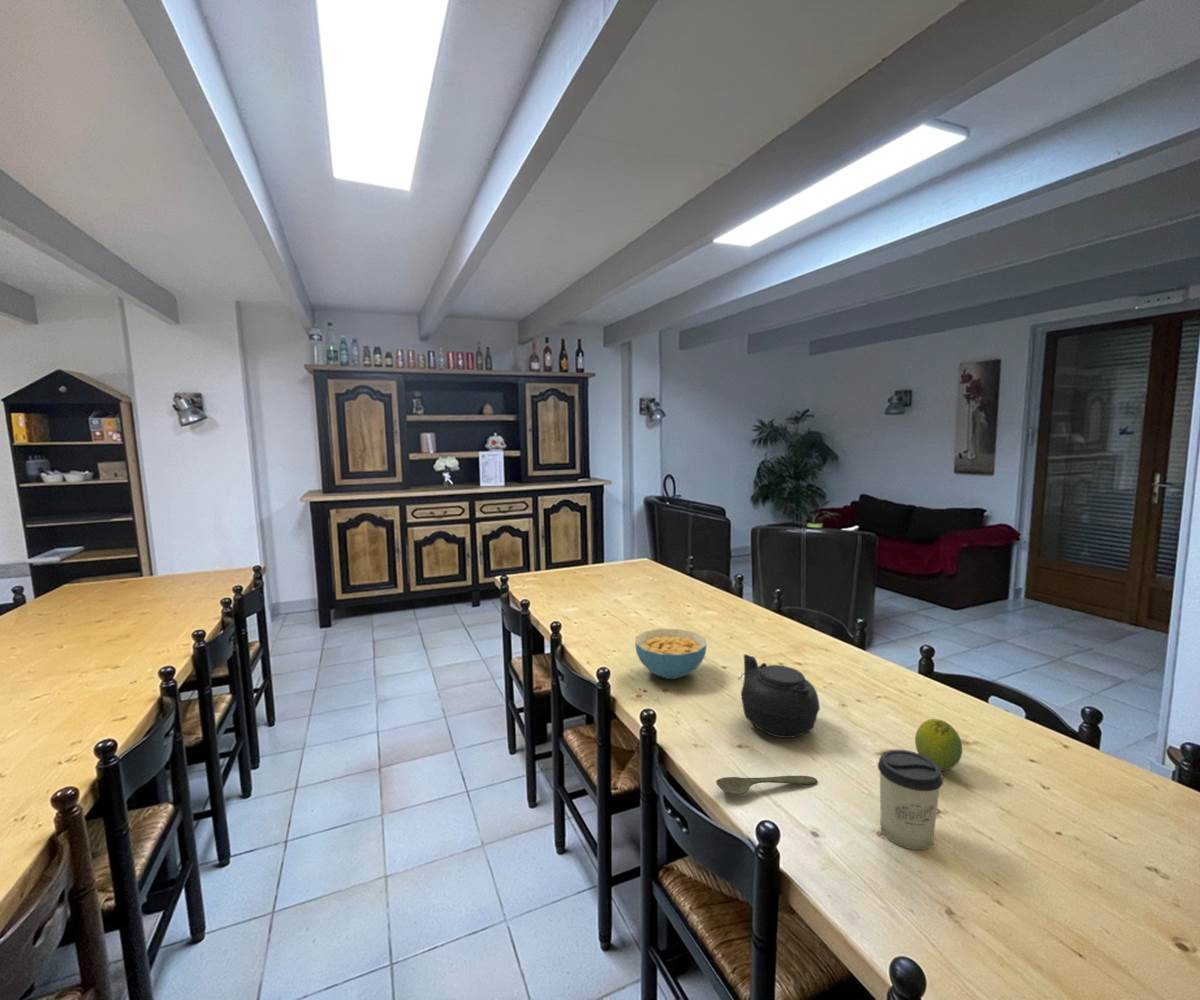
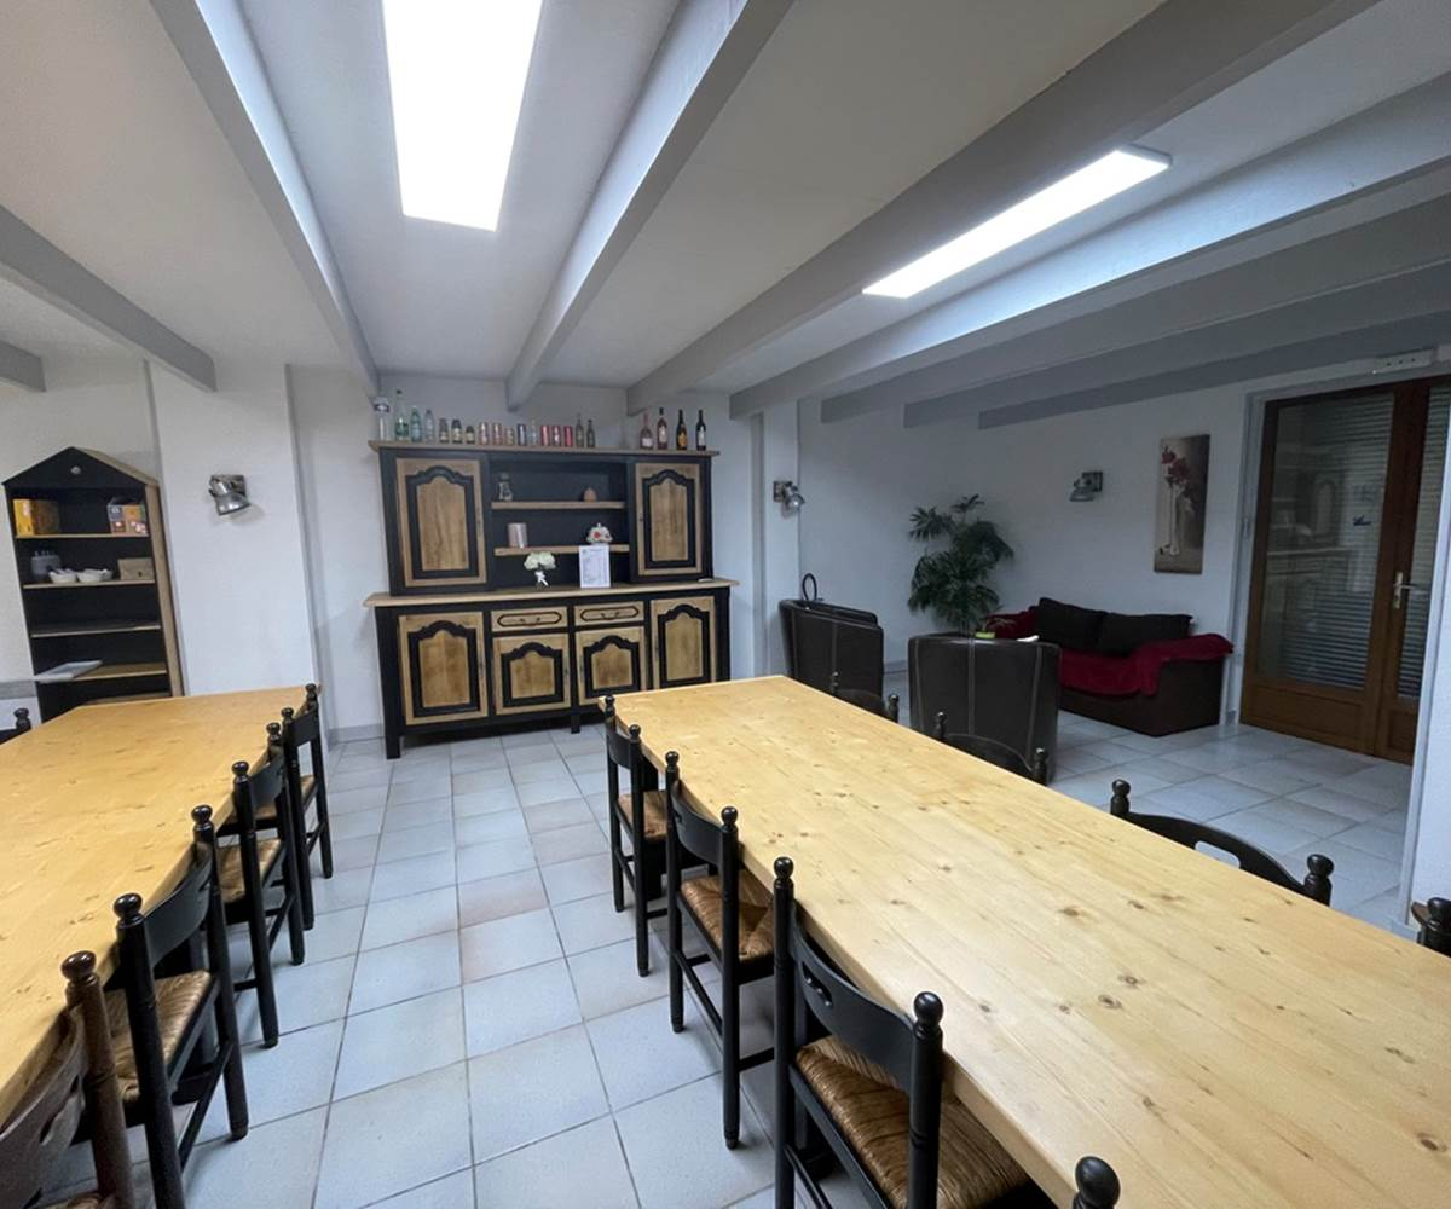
- teapot [737,653,821,739]
- spoon [715,775,818,795]
- fruit [914,718,963,772]
- cup [877,749,944,851]
- cereal bowl [634,628,708,680]
